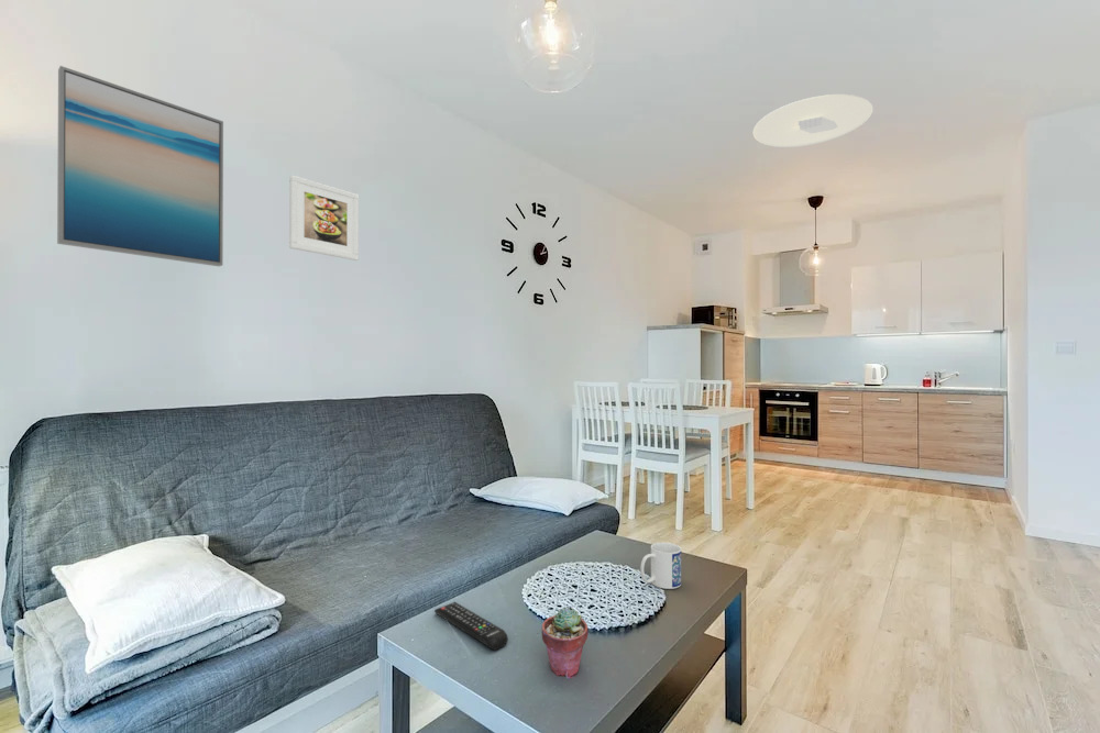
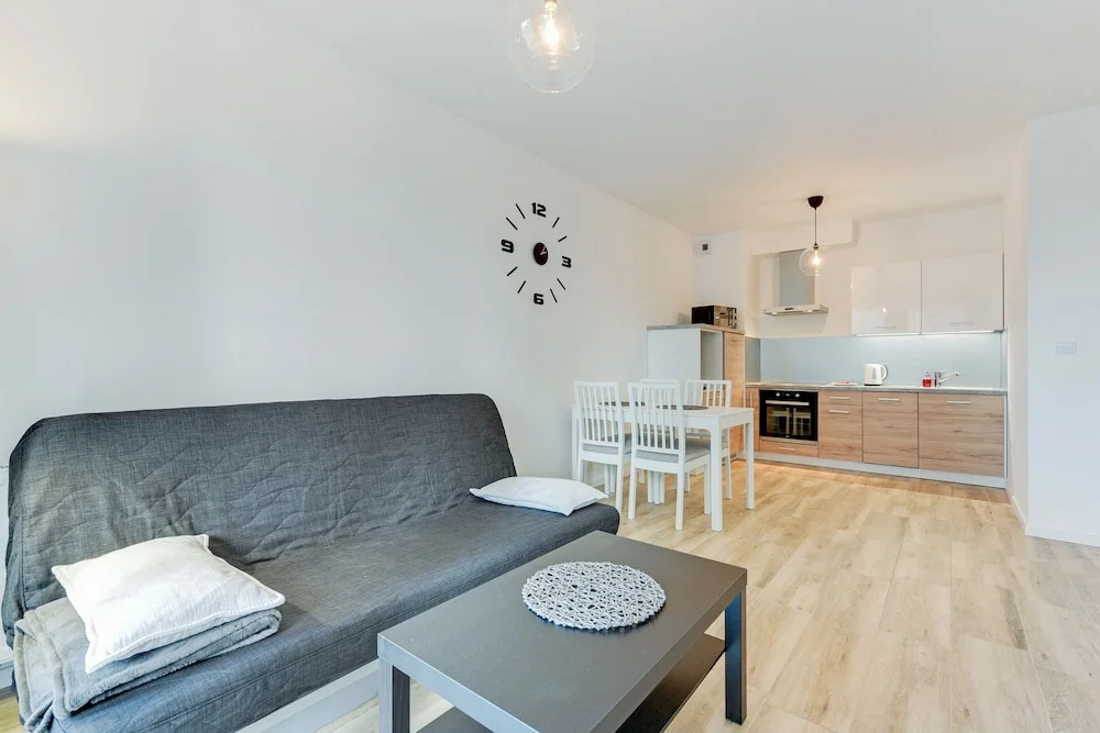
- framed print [288,174,360,262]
- wall art [56,65,224,267]
- ceiling light [752,93,875,148]
- potted succulent [540,607,590,679]
- mug [639,542,682,590]
- remote control [433,601,509,652]
